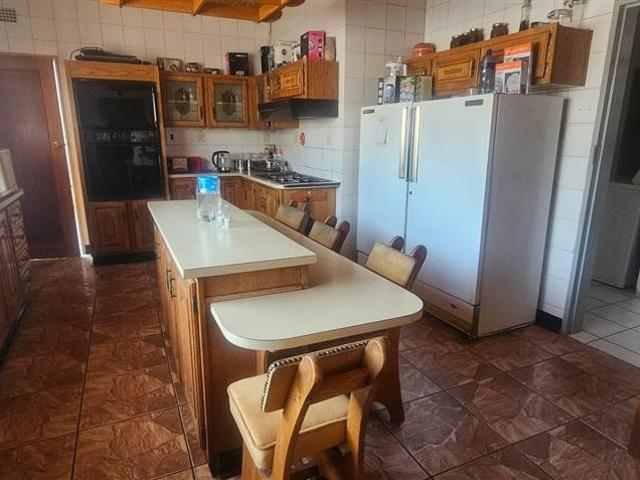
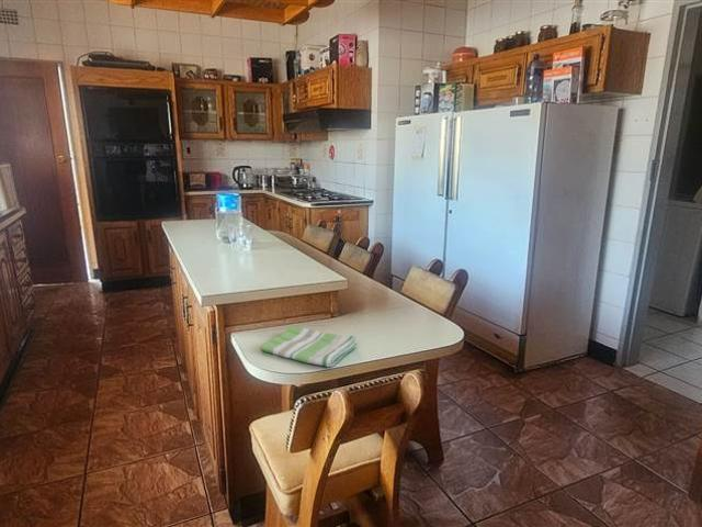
+ dish towel [260,325,359,368]
